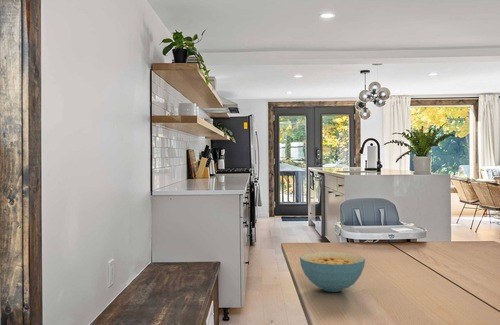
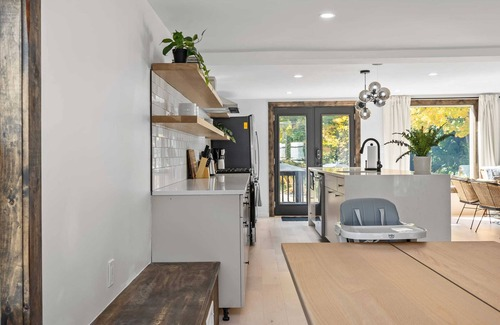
- cereal bowl [299,251,366,293]
